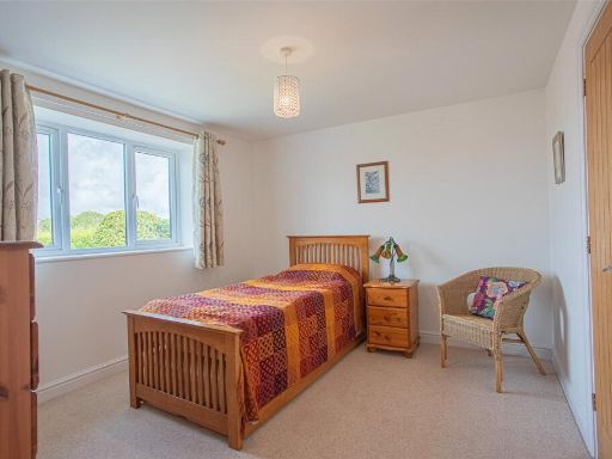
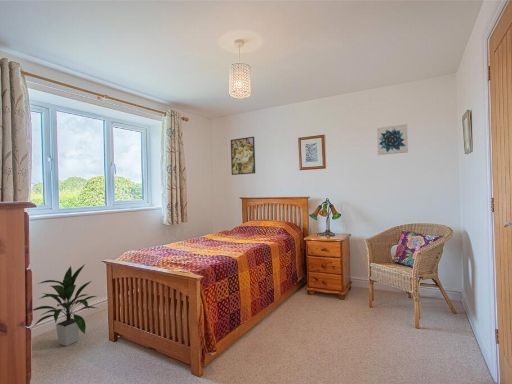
+ indoor plant [32,263,99,347]
+ wall art [376,123,409,156]
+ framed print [230,136,256,176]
